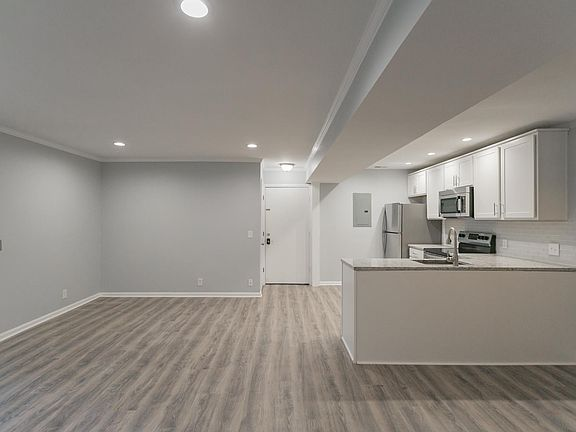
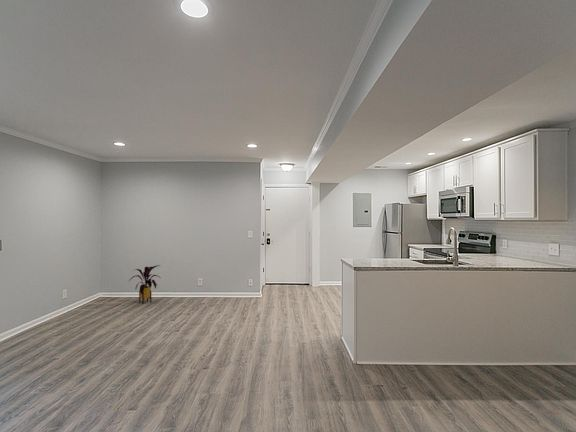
+ house plant [128,264,161,305]
